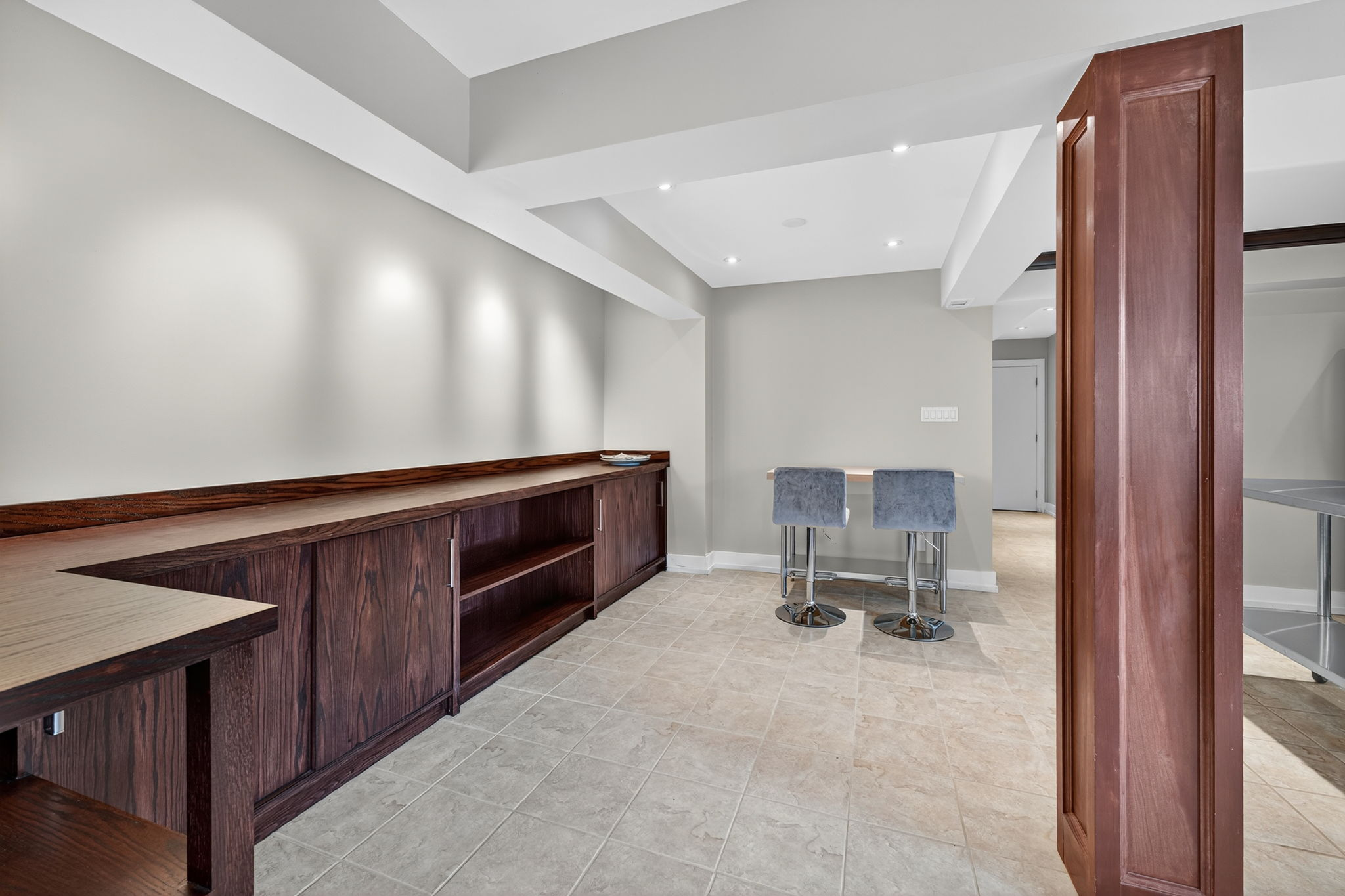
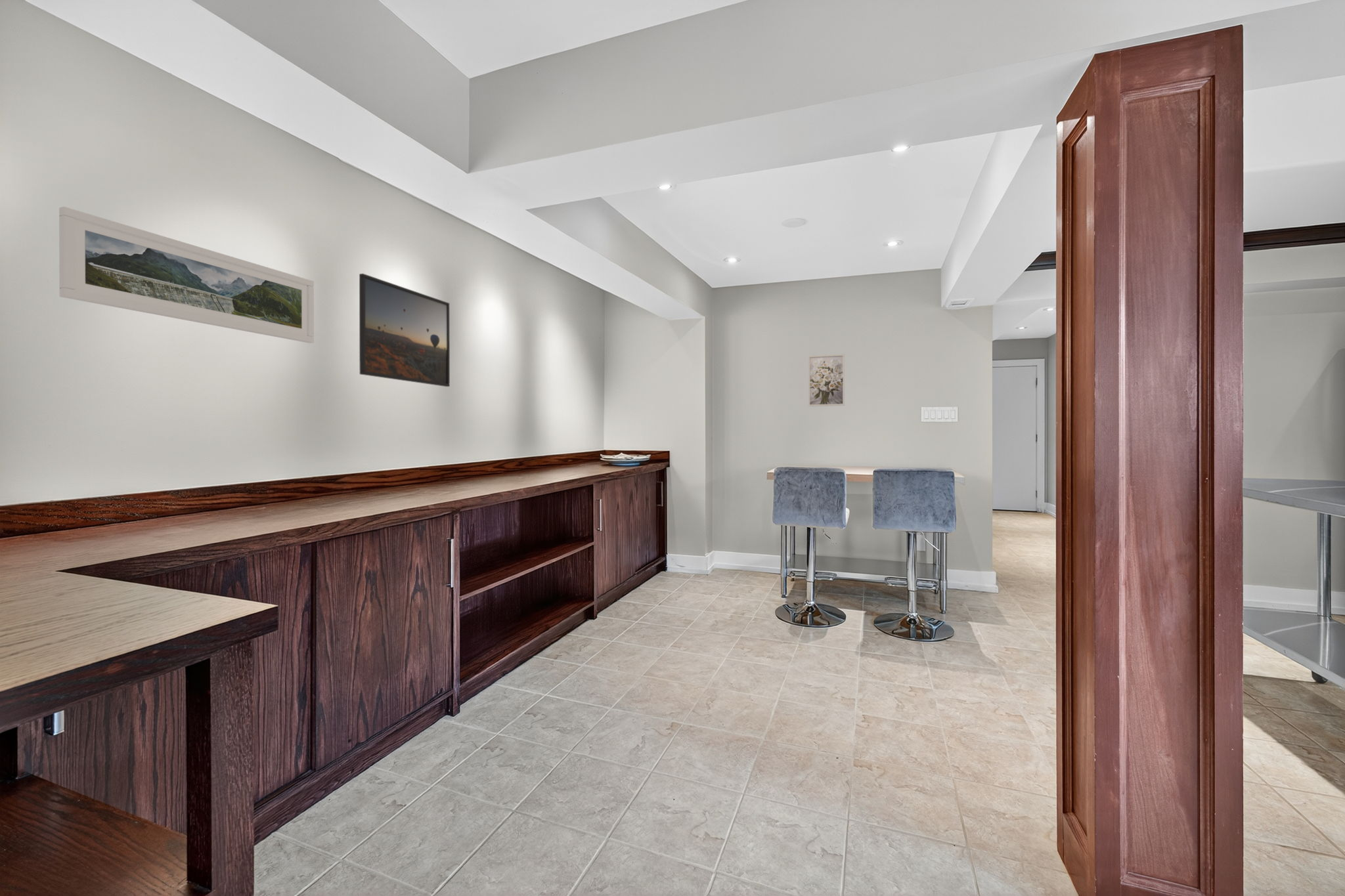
+ wall art [808,353,845,407]
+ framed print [58,206,315,344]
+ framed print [359,273,451,387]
